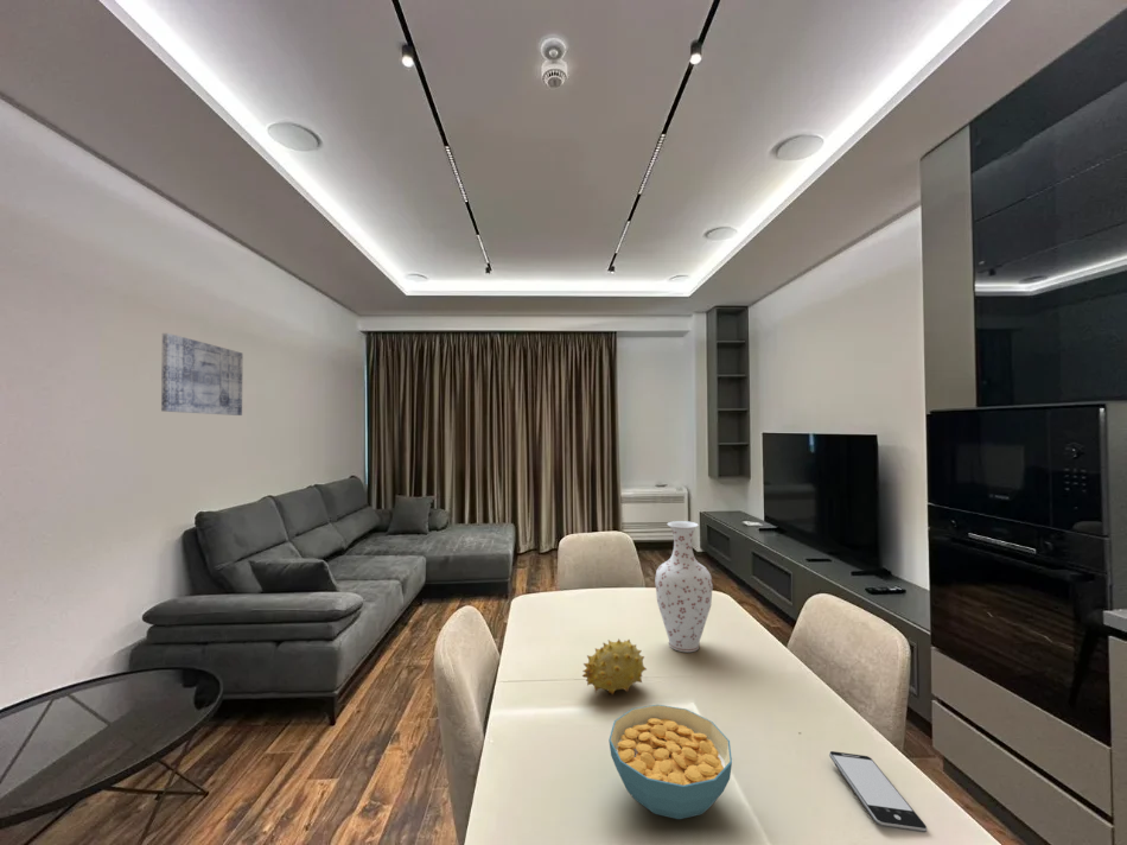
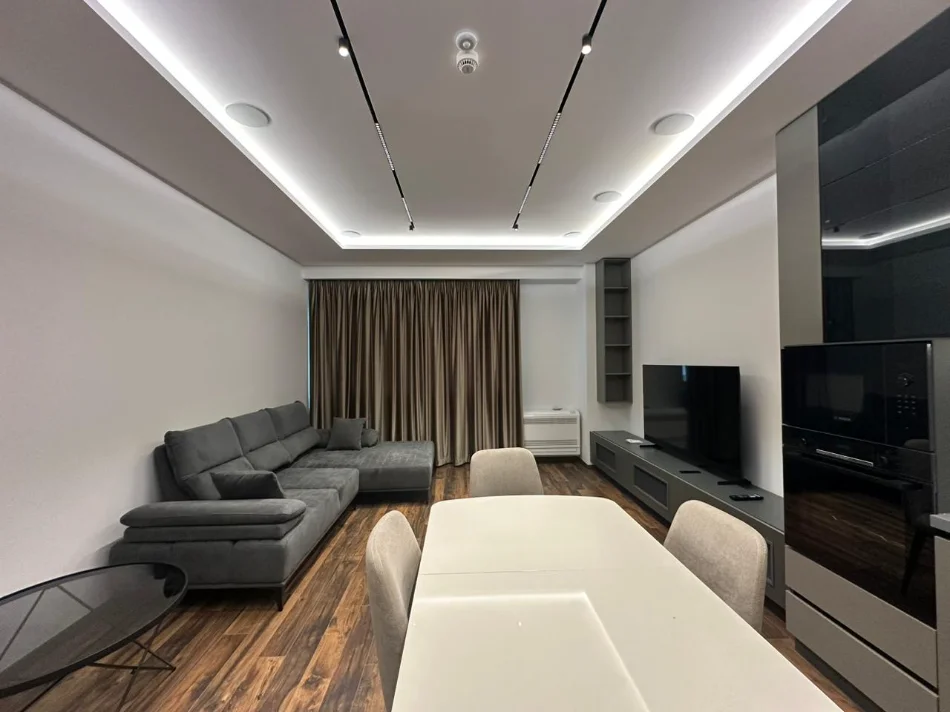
- fruit [581,637,648,697]
- wall art [160,332,244,417]
- smartphone [828,750,928,833]
- cereal bowl [607,704,733,820]
- vase [654,520,714,654]
